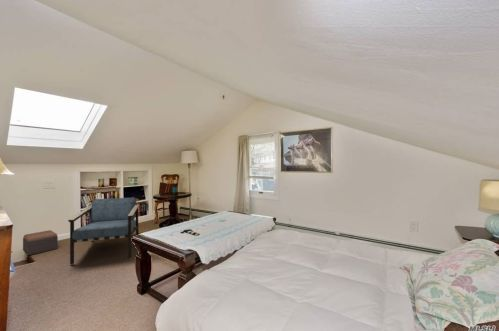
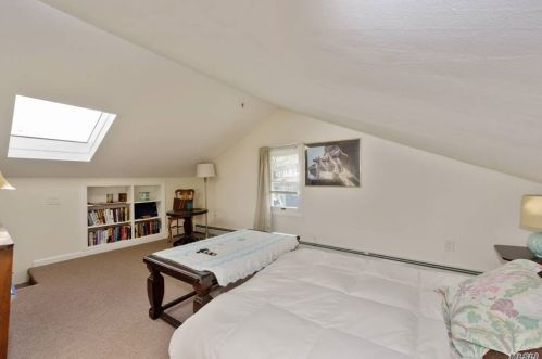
- footstool [22,229,59,256]
- armchair [67,196,140,265]
